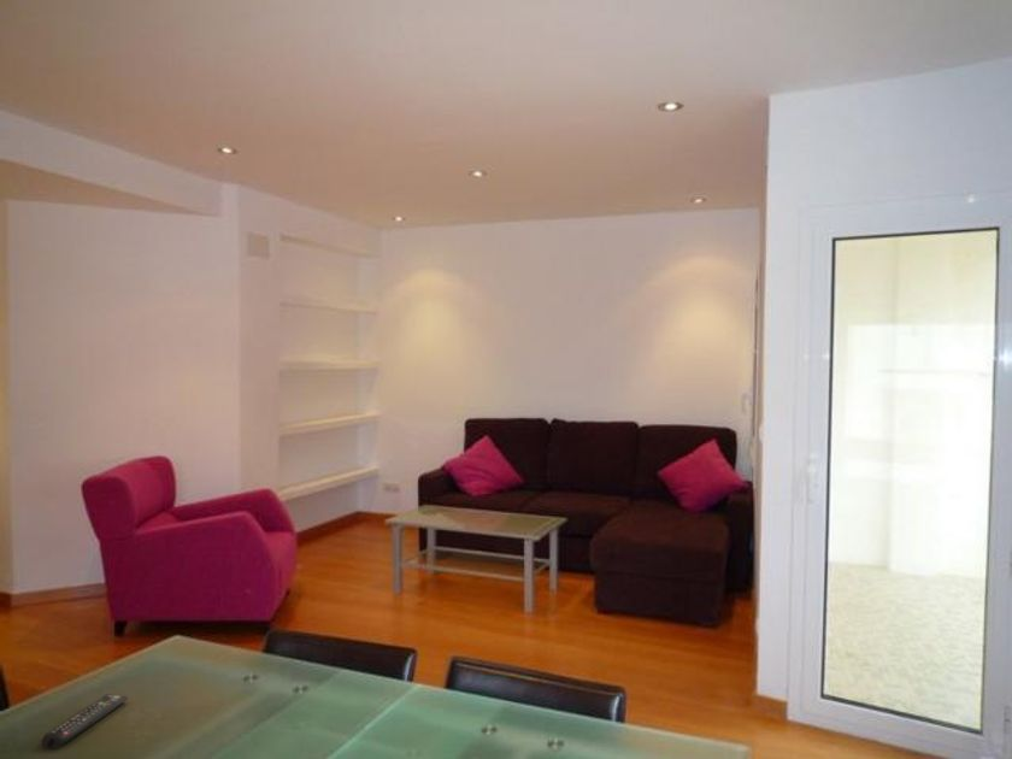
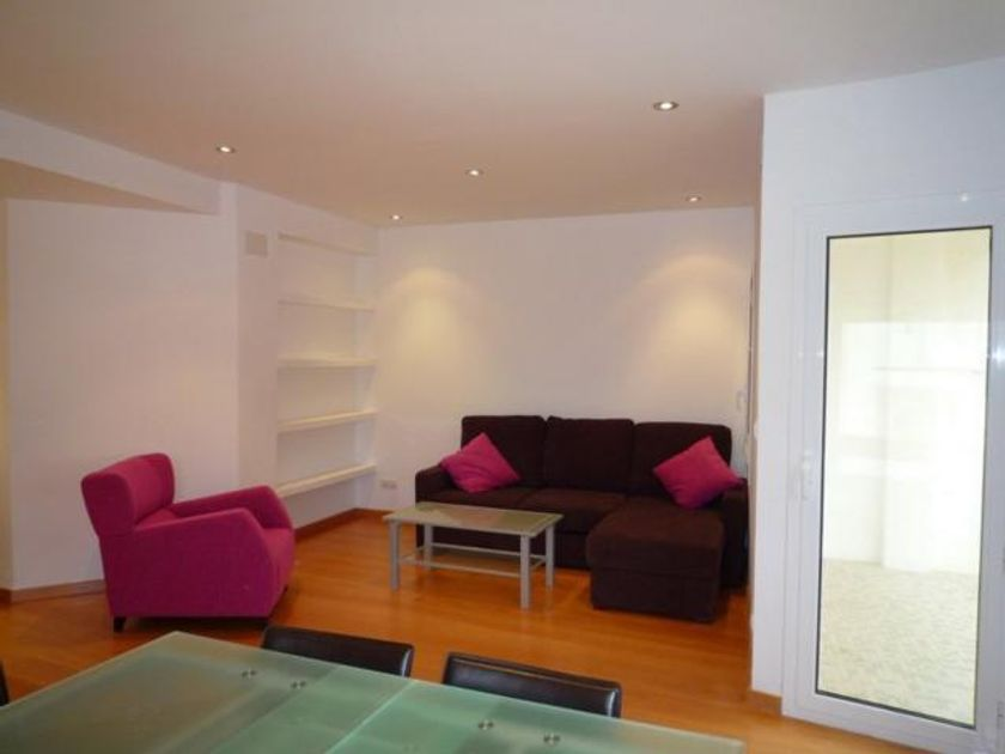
- remote control [40,694,129,751]
